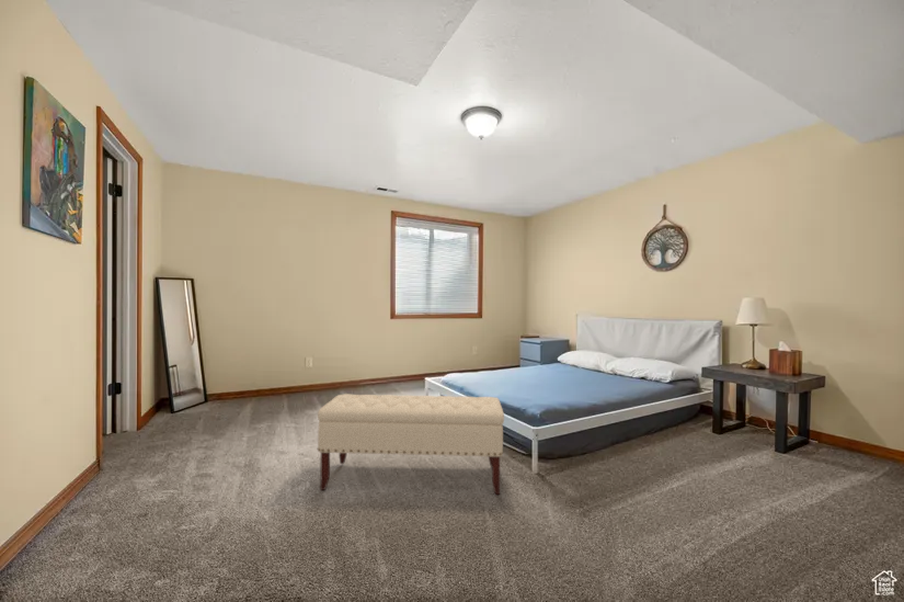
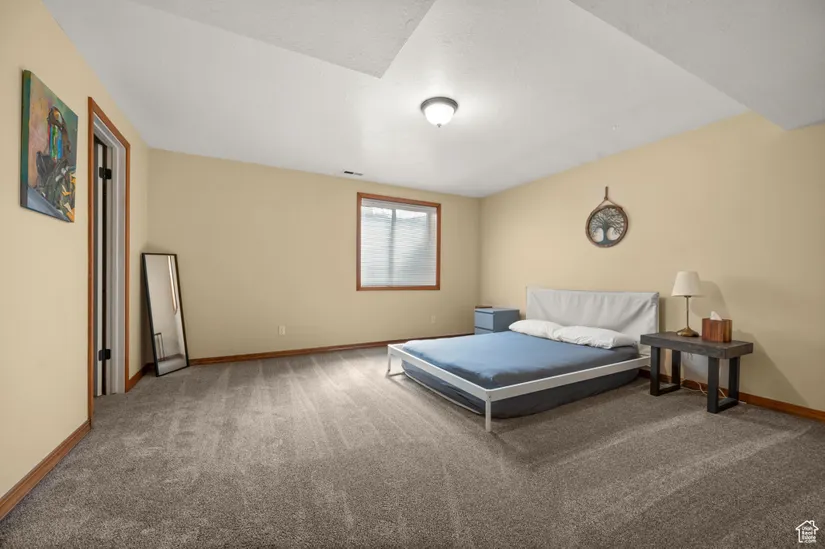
- bench [317,393,505,496]
